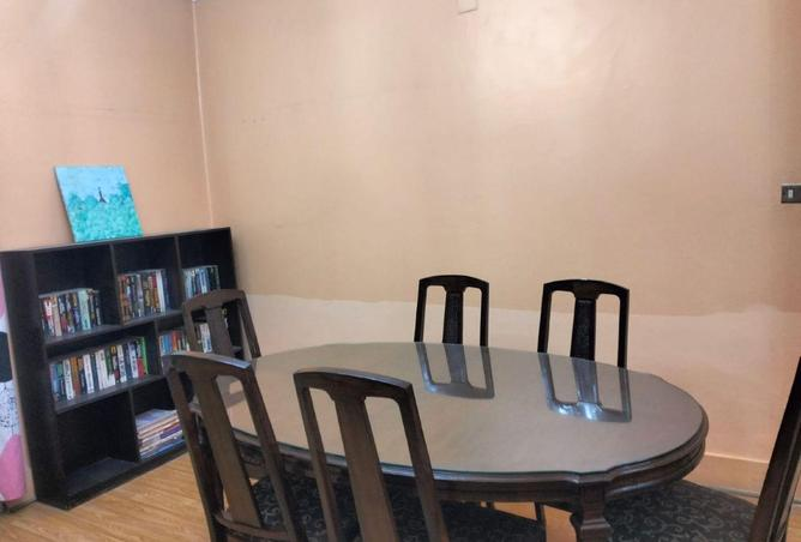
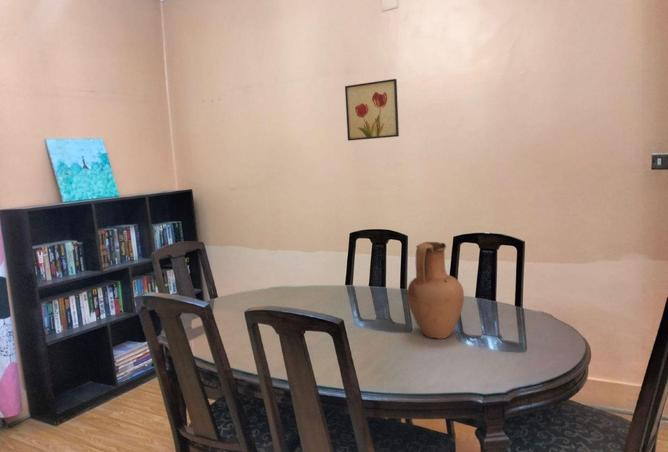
+ vase [406,241,465,340]
+ wall art [344,78,400,142]
